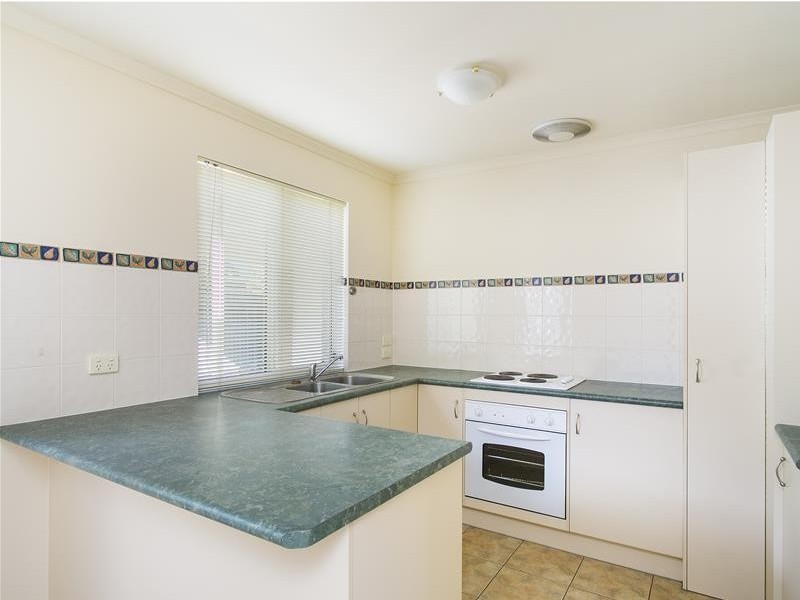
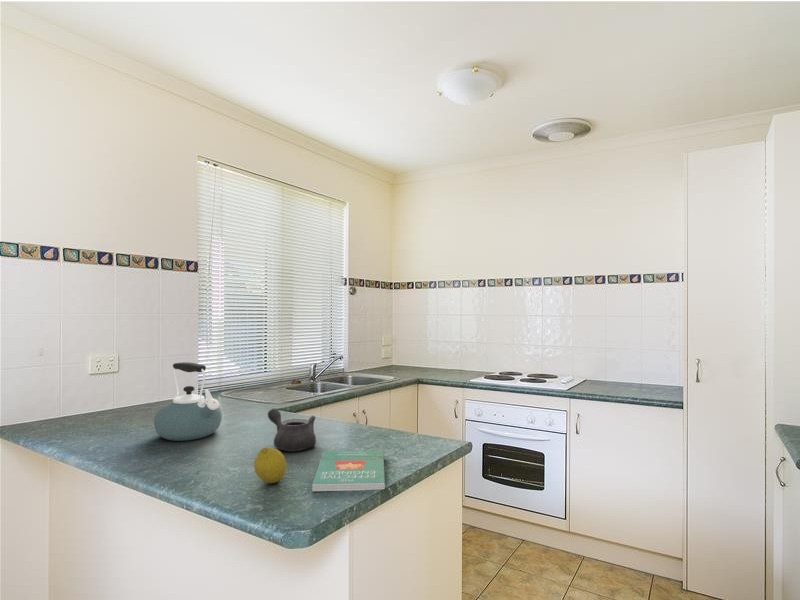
+ teapot [267,407,317,452]
+ kettle [153,361,223,442]
+ fruit [253,446,287,484]
+ book [311,450,386,493]
